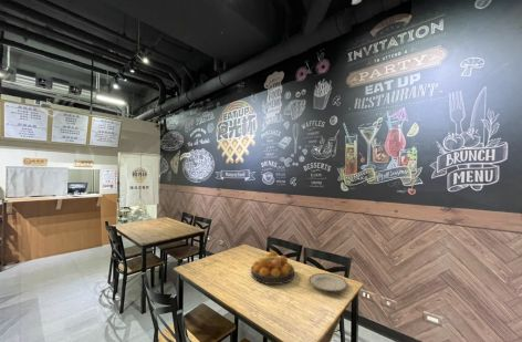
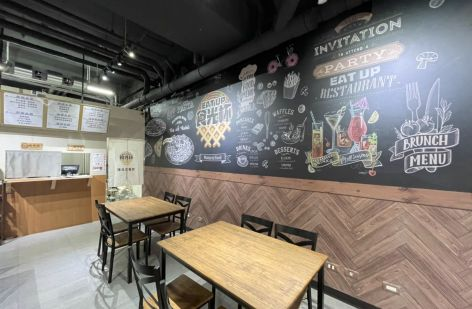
- fruit bowl [250,250,295,286]
- plate [307,272,348,292]
